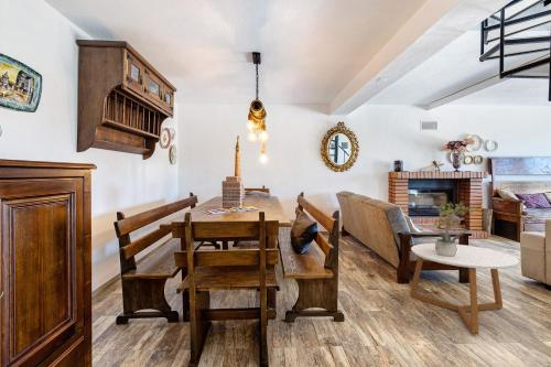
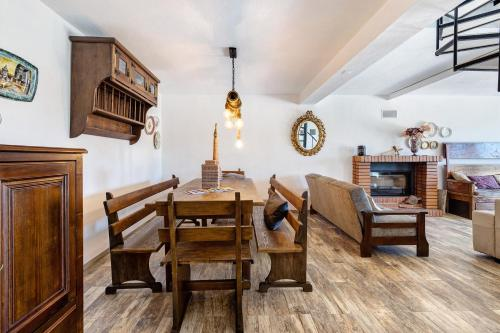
- potted plant [421,199,480,257]
- coffee table [409,242,520,335]
